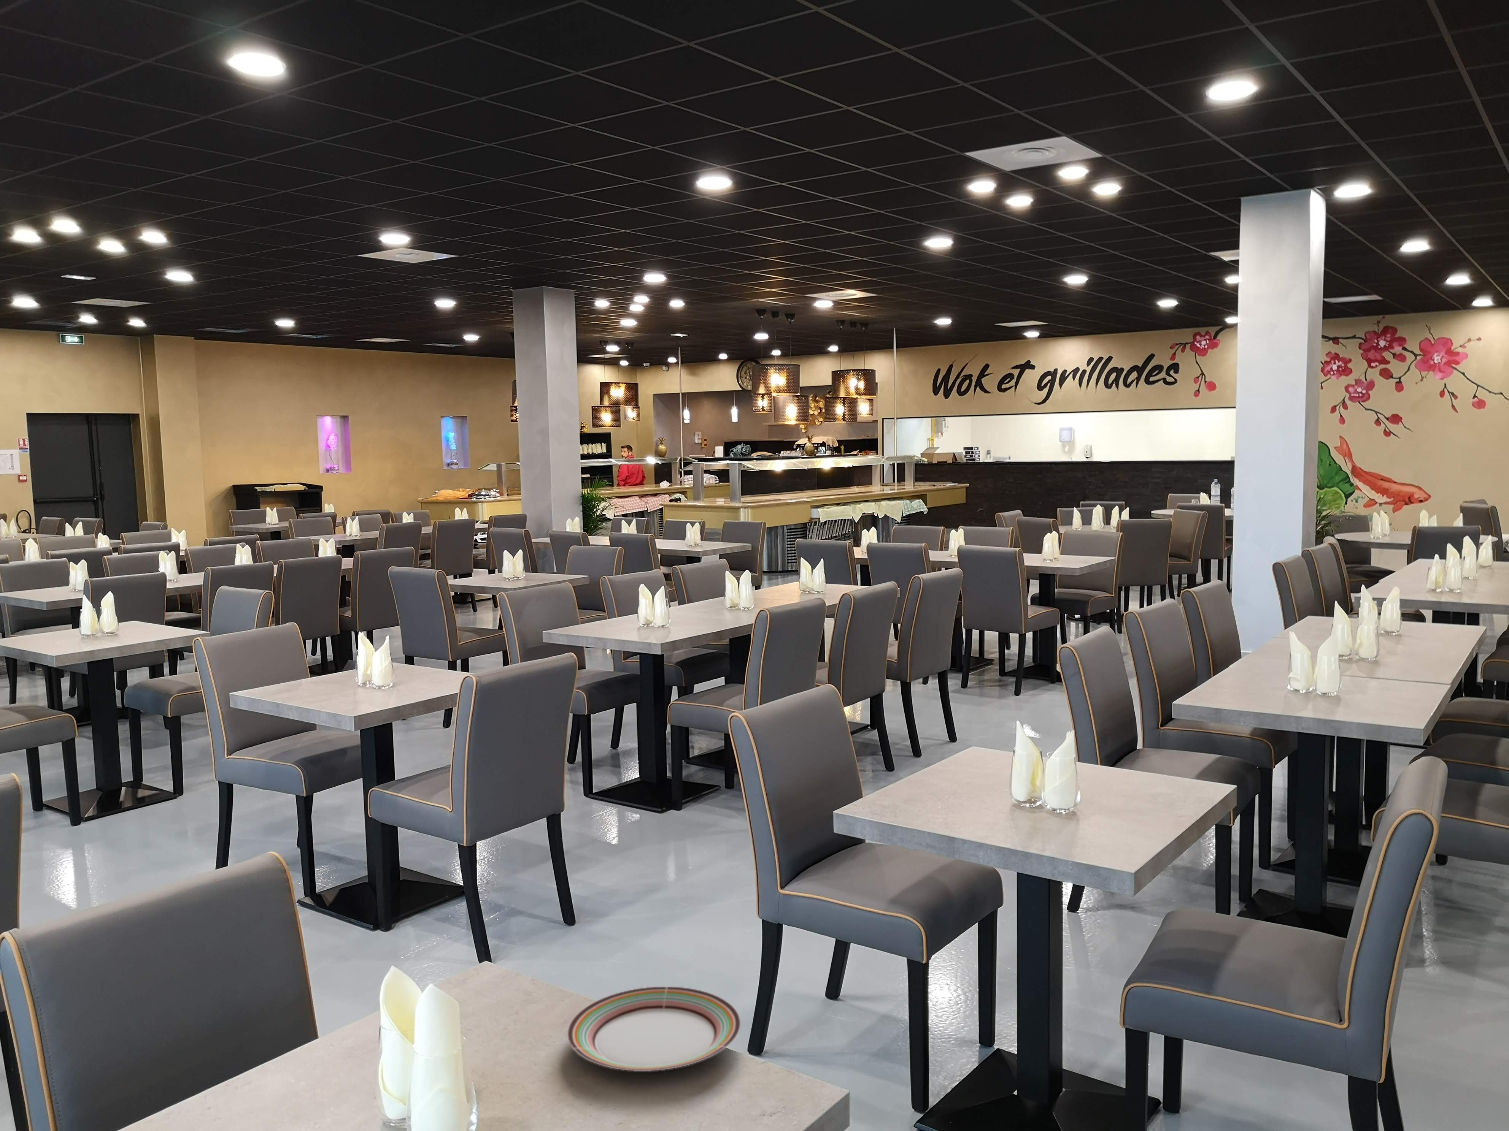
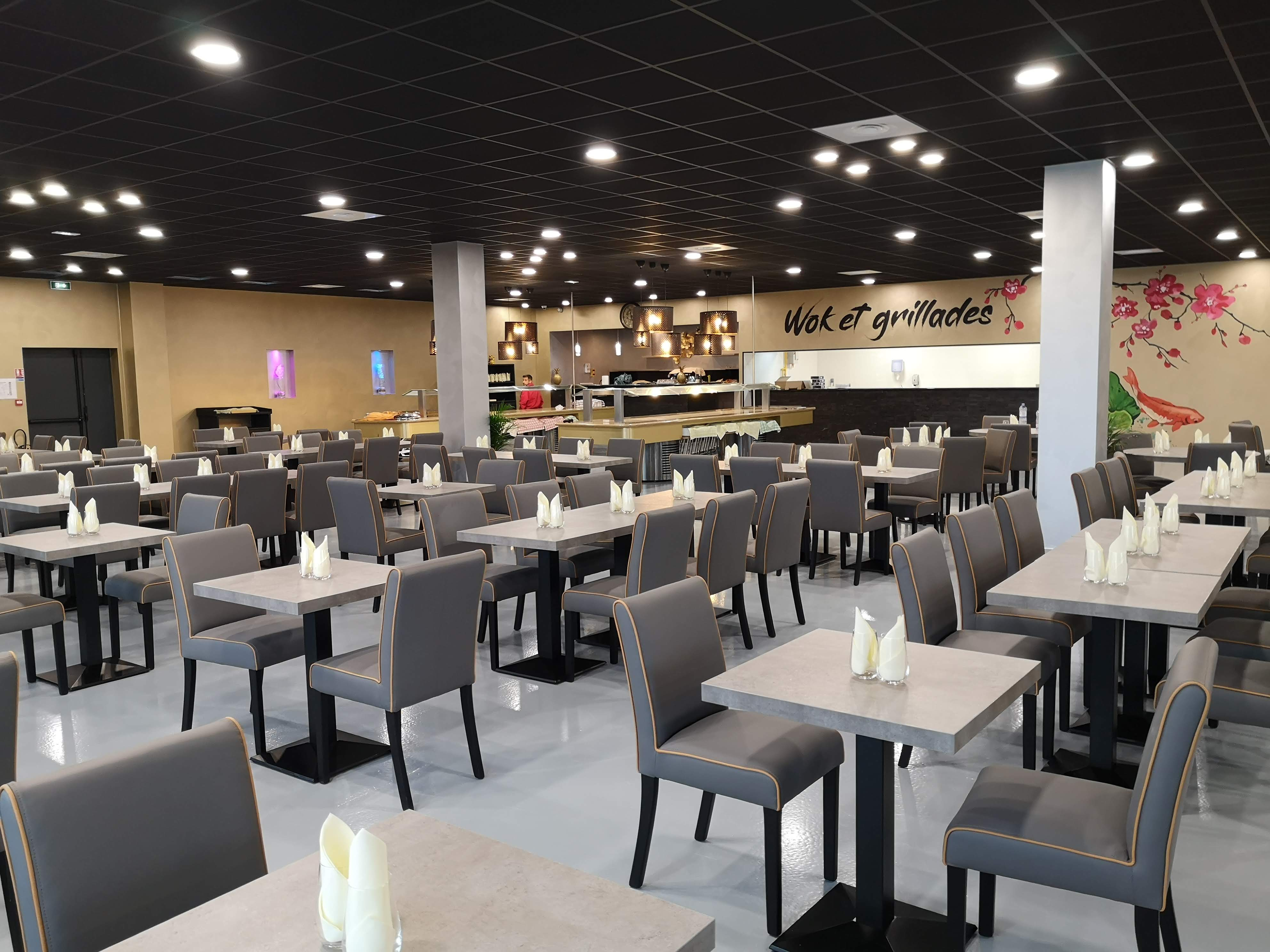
- plate [567,986,741,1072]
